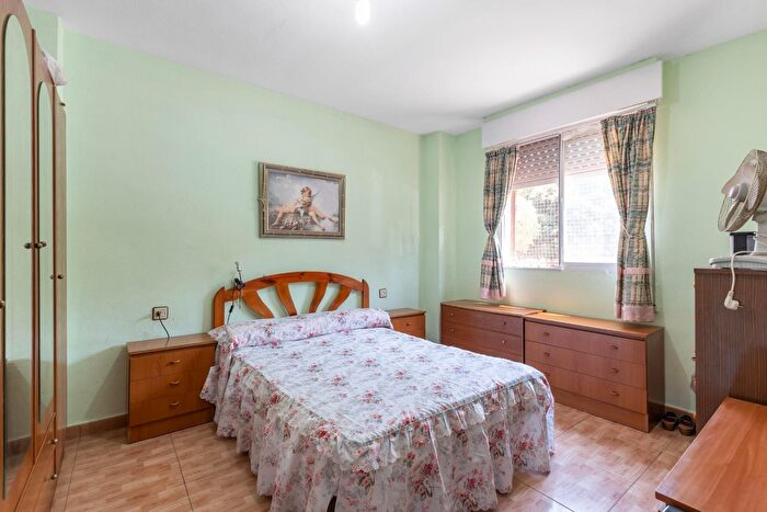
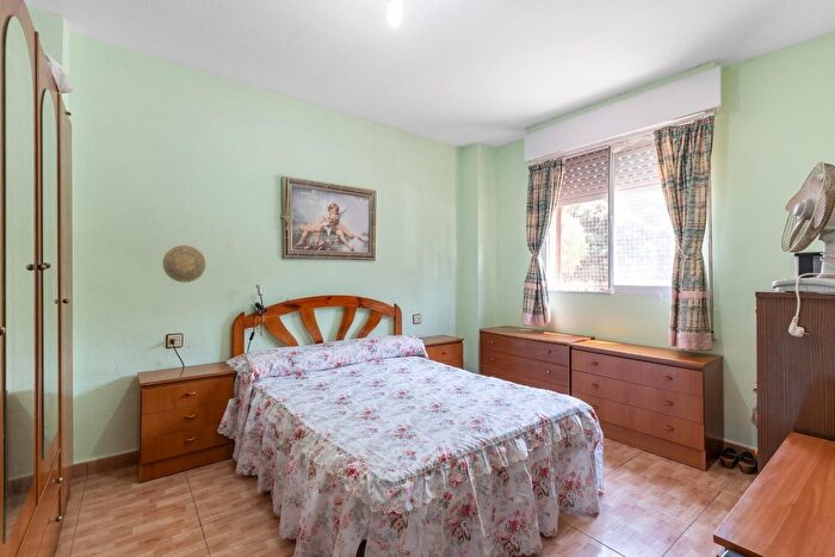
+ decorative plate [161,245,206,284]
